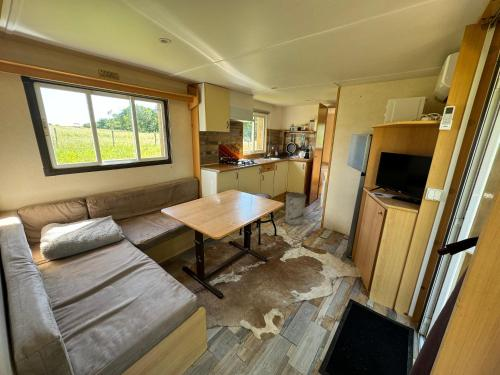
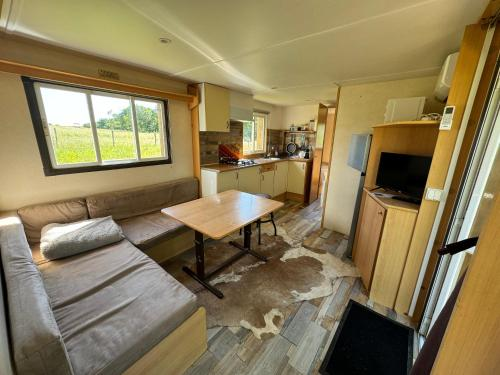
- trash can [284,191,307,226]
